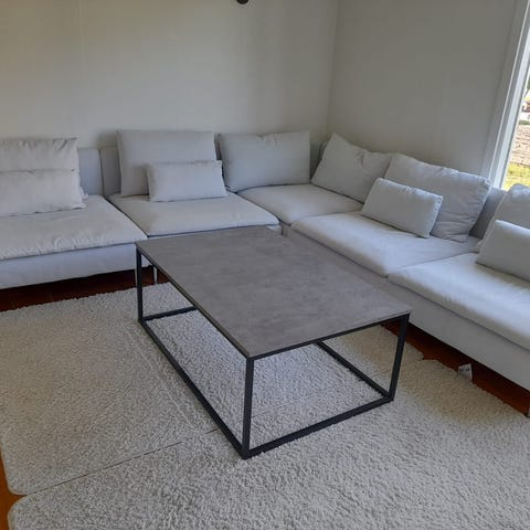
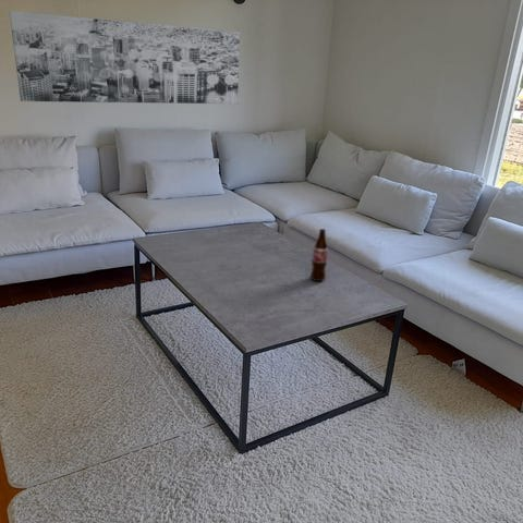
+ bottle [309,228,329,282]
+ wall art [9,10,241,105]
